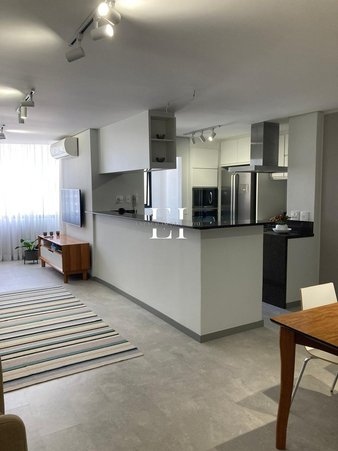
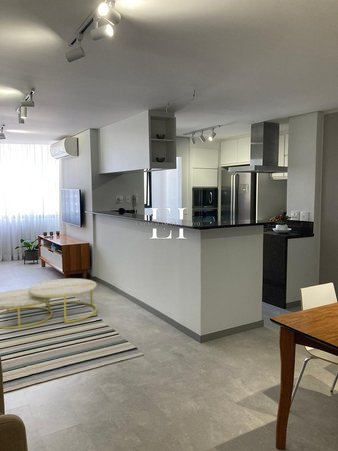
+ coffee table [0,277,98,329]
